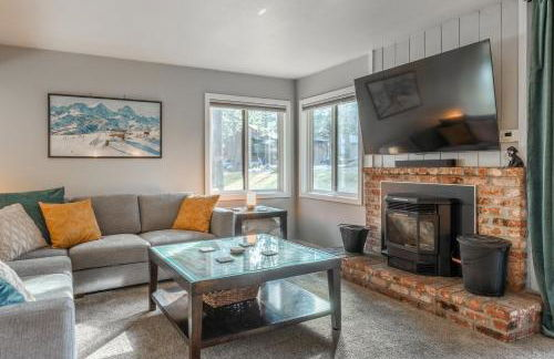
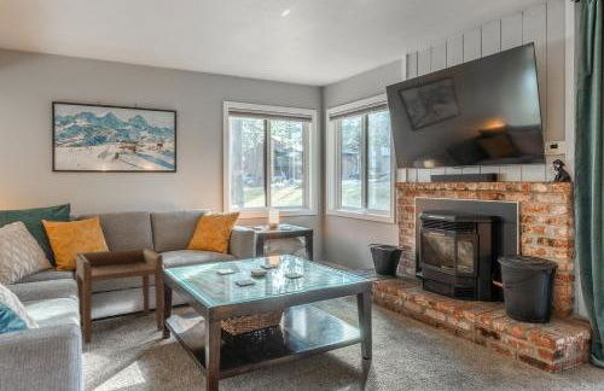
+ side table [75,247,164,345]
